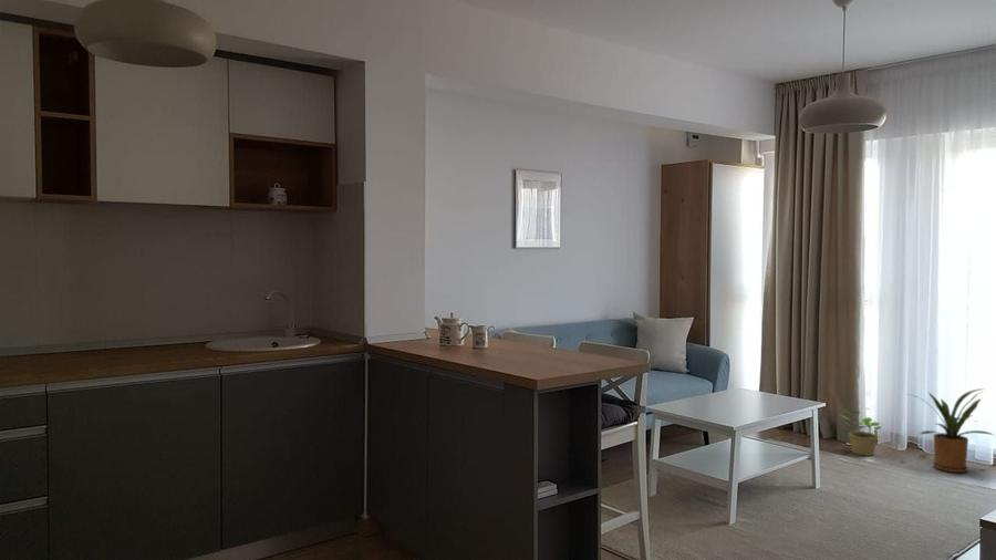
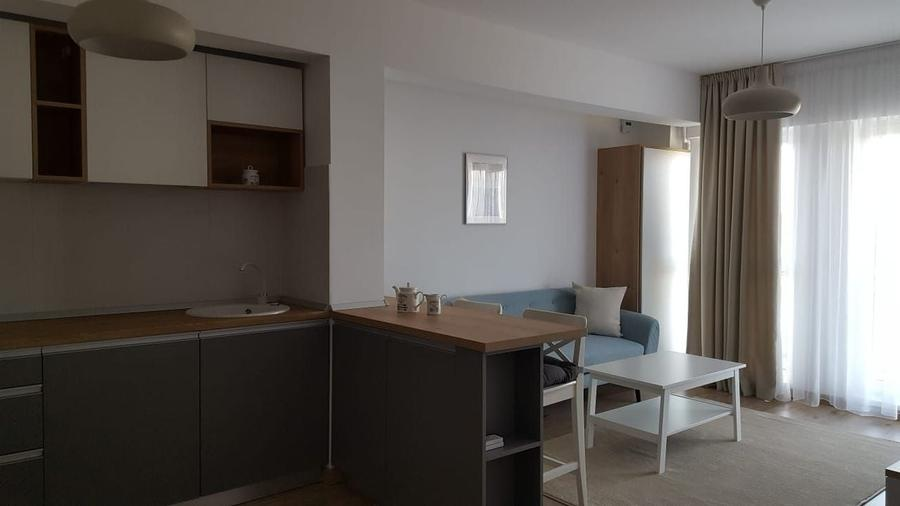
- house plant [905,387,996,474]
- potted plant [839,407,882,457]
